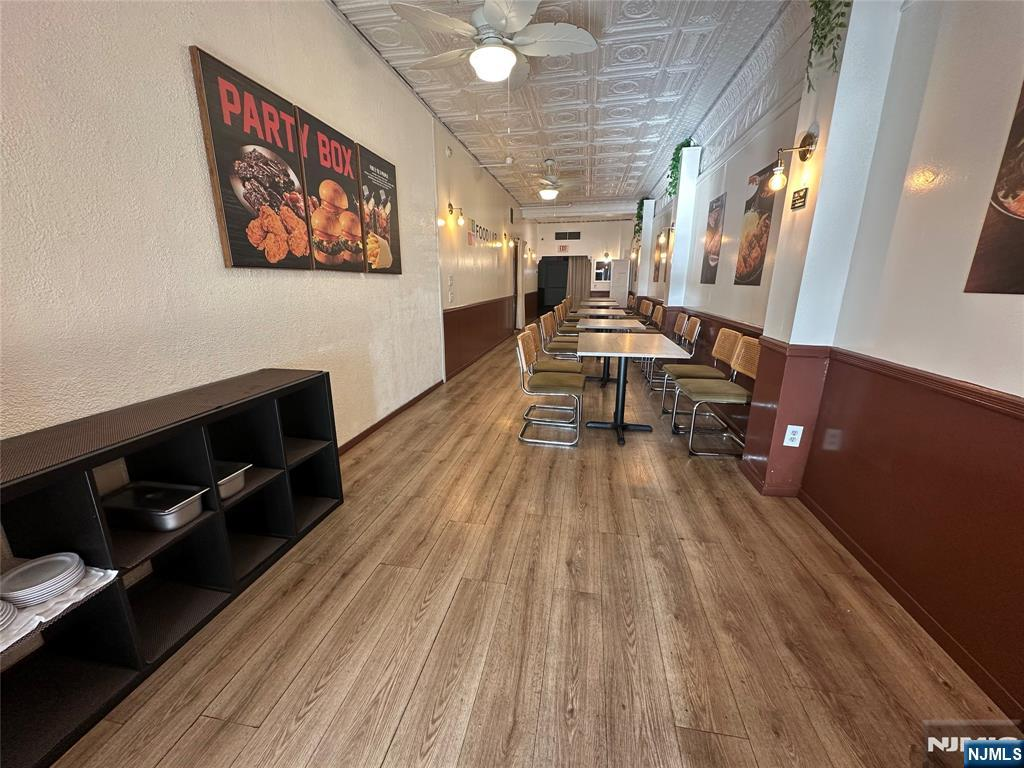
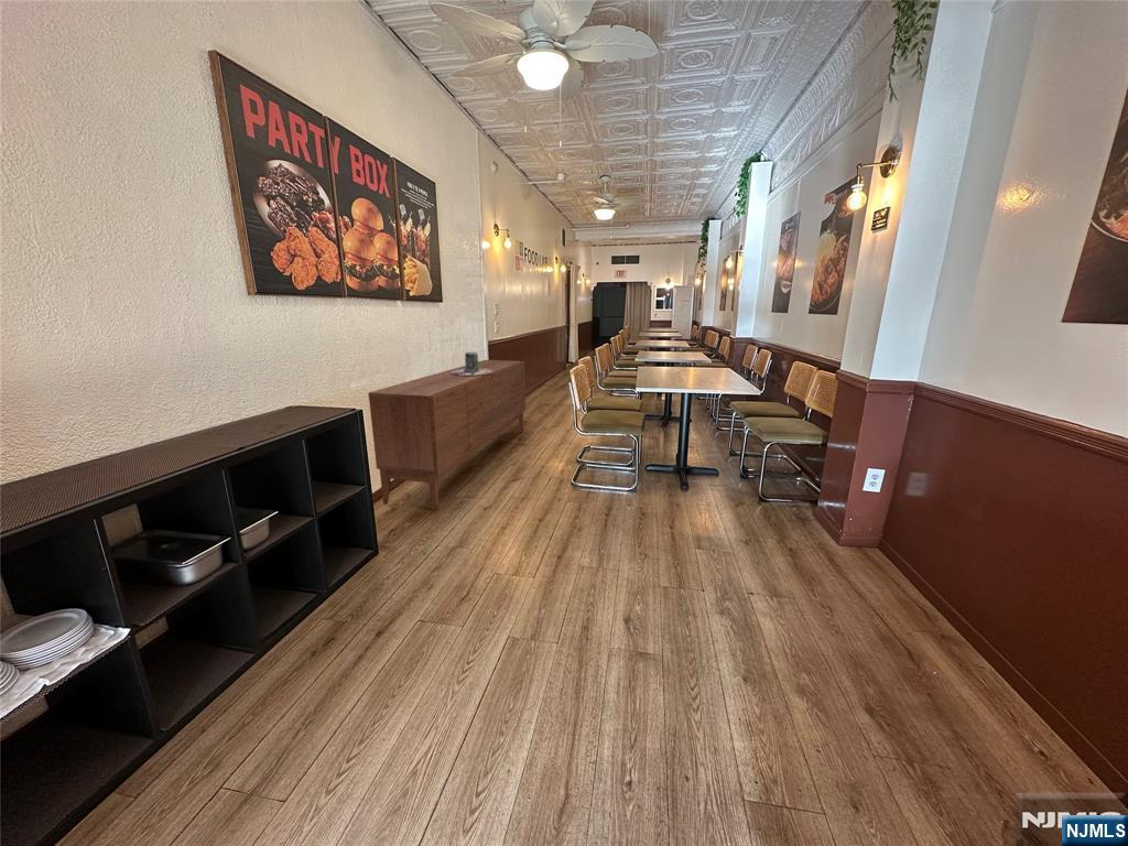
+ sideboard [367,359,527,511]
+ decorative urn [452,351,492,376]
